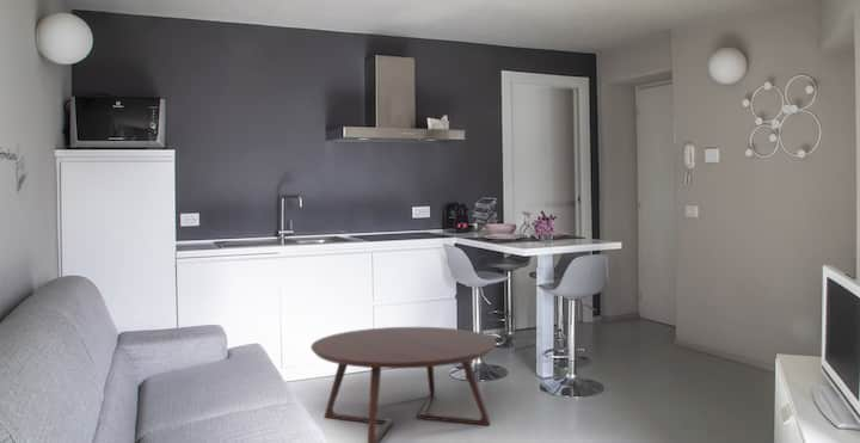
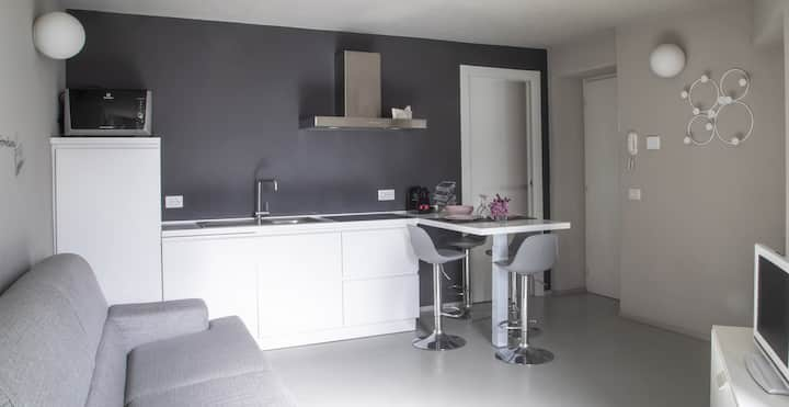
- coffee table [309,326,498,443]
